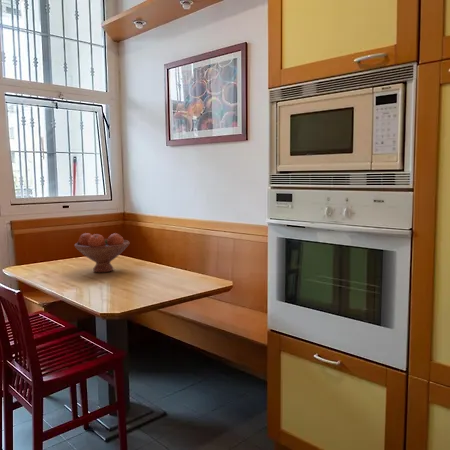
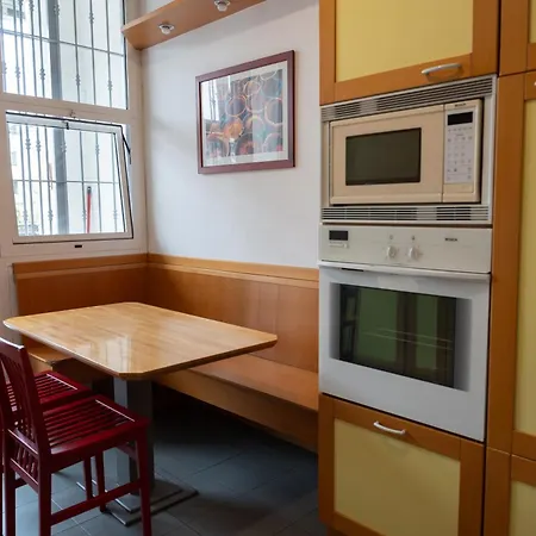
- fruit bowl [73,232,131,273]
